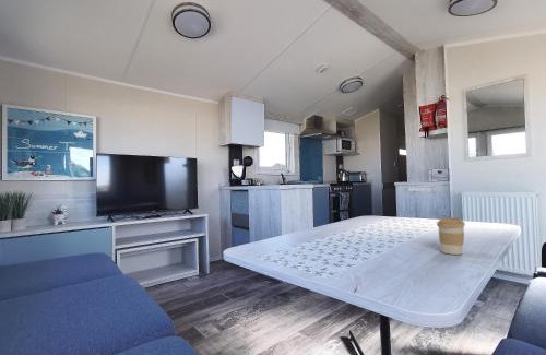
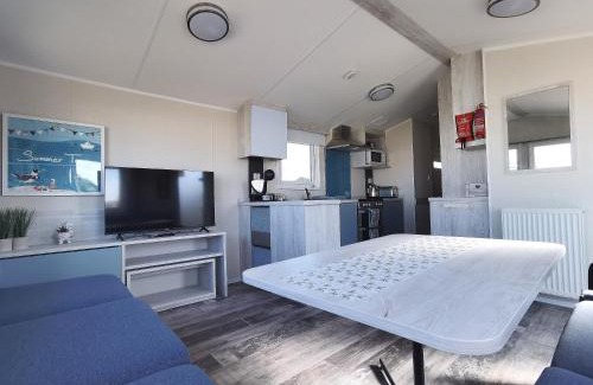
- coffee cup [436,216,466,256]
